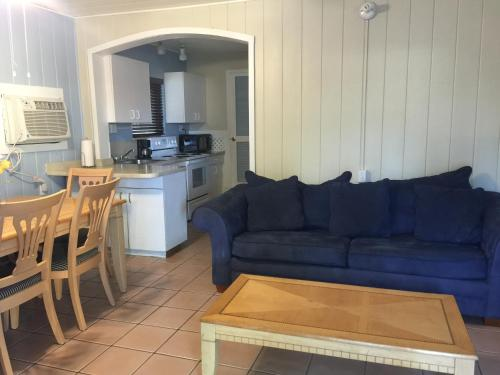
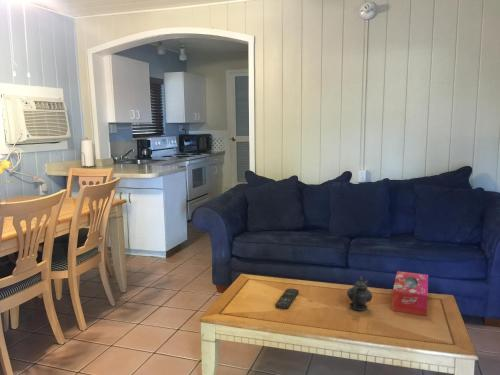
+ teapot [346,275,373,312]
+ tissue box [391,270,429,317]
+ remote control [274,288,300,310]
